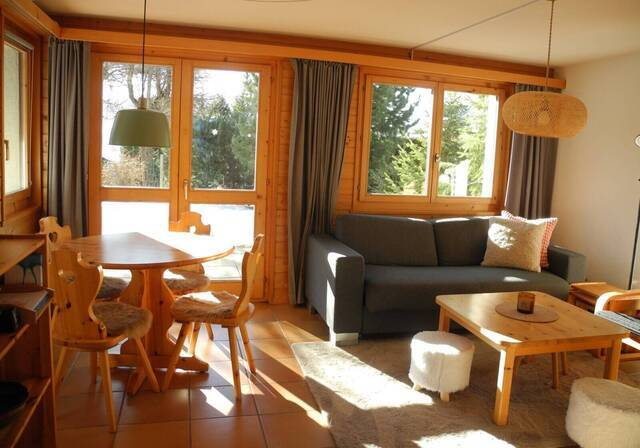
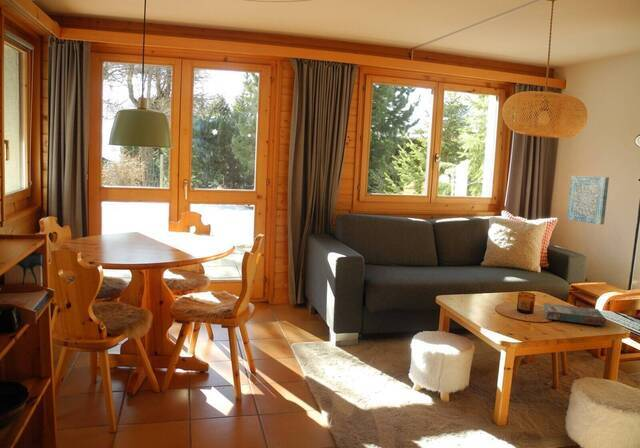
+ board game [542,302,607,327]
+ wall art [566,175,610,225]
